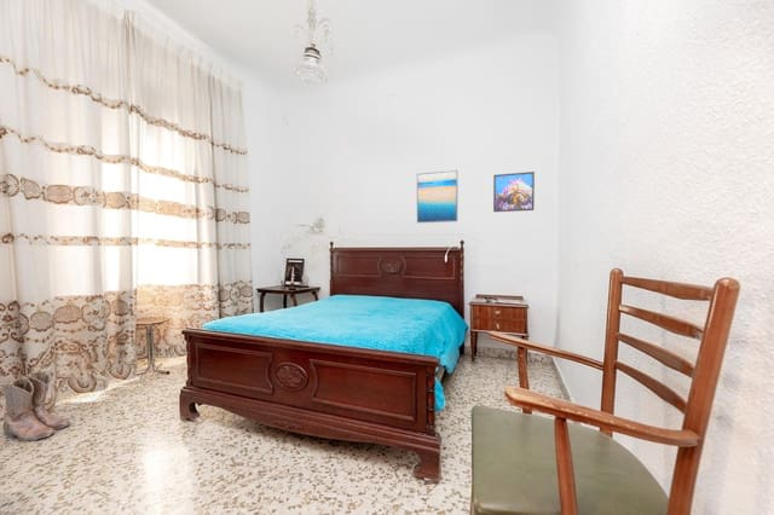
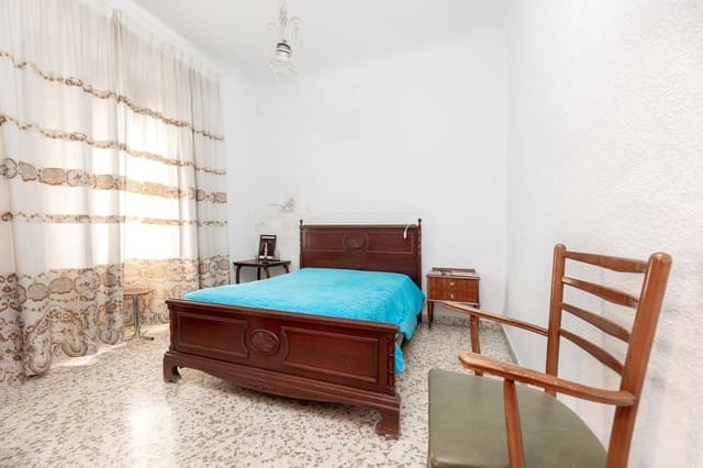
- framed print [492,170,536,213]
- boots [1,369,73,442]
- wall art [416,169,458,224]
